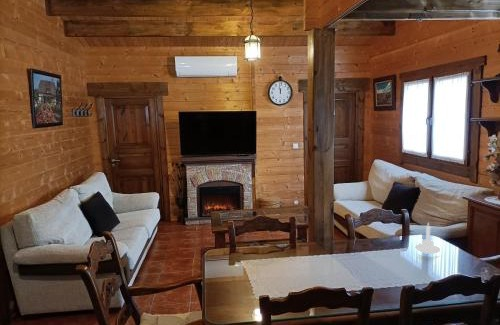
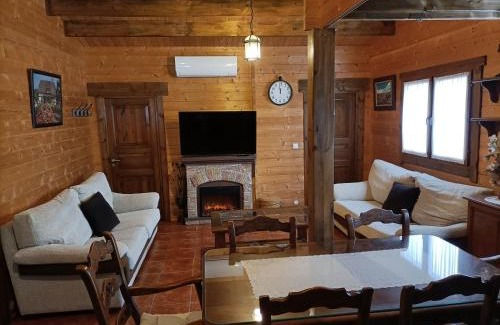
- candle holder [414,221,441,255]
